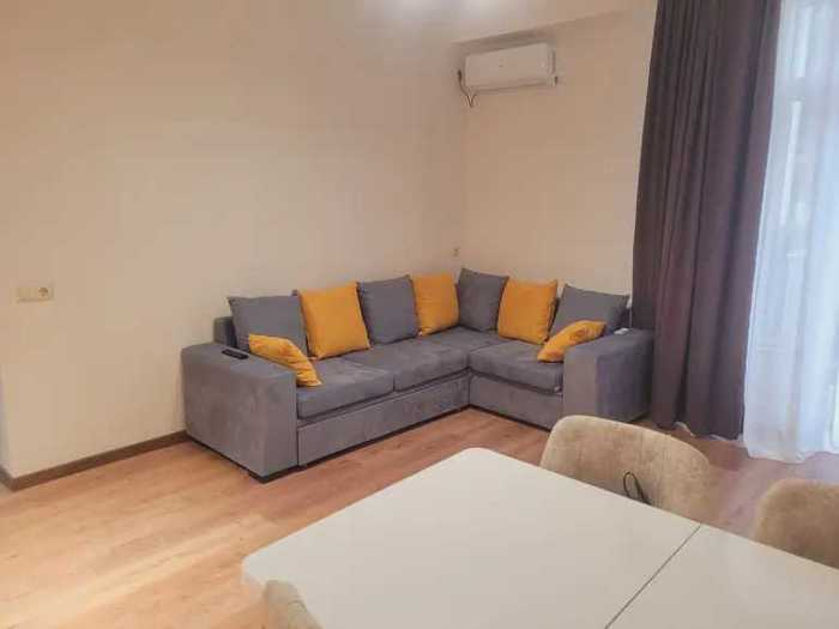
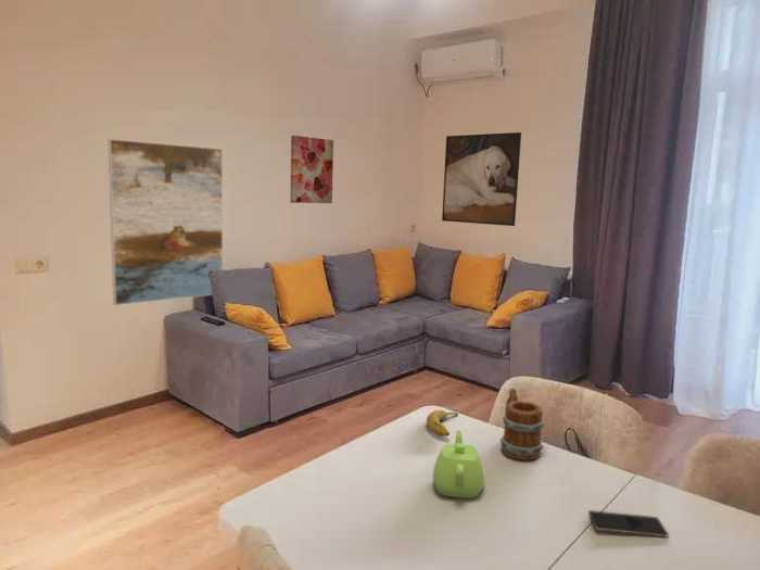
+ smartphone [587,509,670,537]
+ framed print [441,131,522,227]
+ mug [498,388,545,460]
+ teapot [432,429,485,499]
+ wall art [289,135,334,204]
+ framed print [106,138,224,306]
+ fruit [426,409,459,438]
